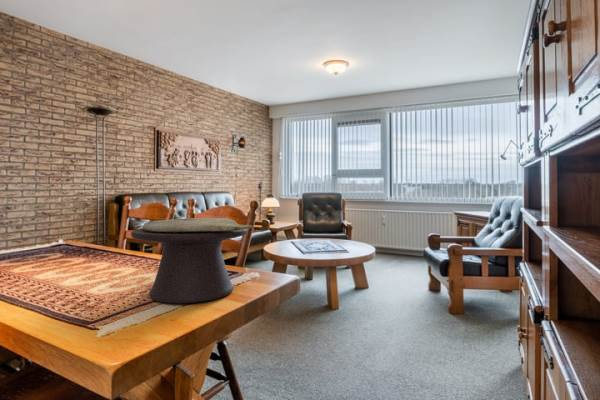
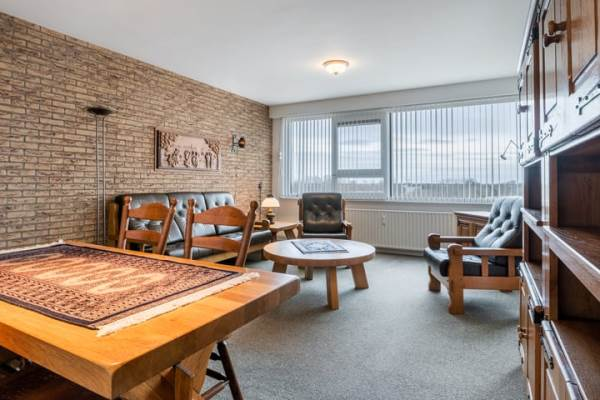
- decorative bowl [130,217,253,304]
